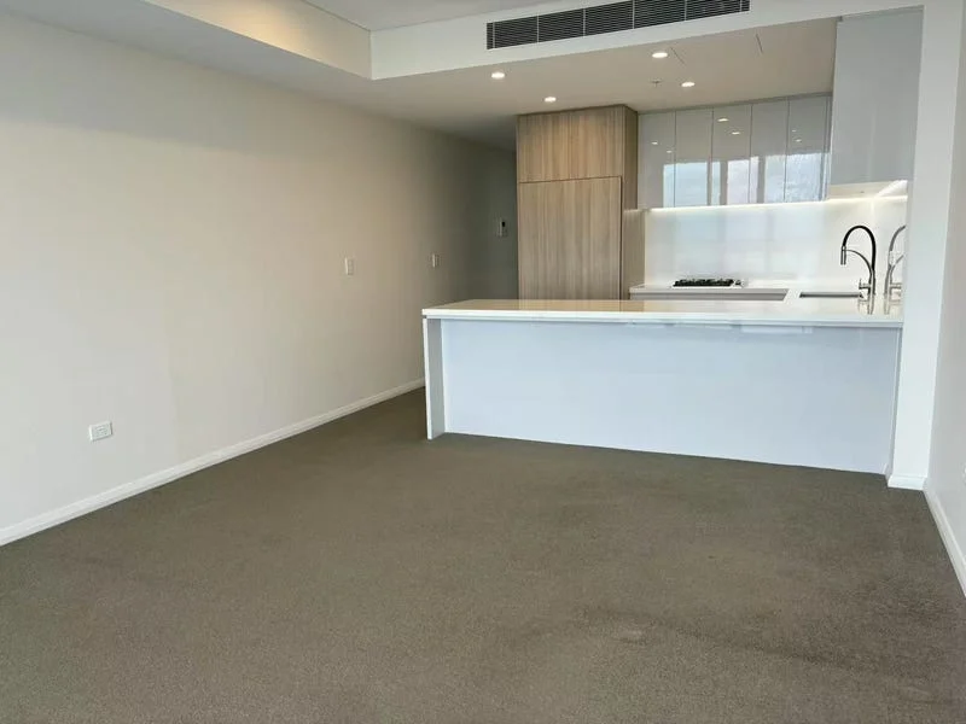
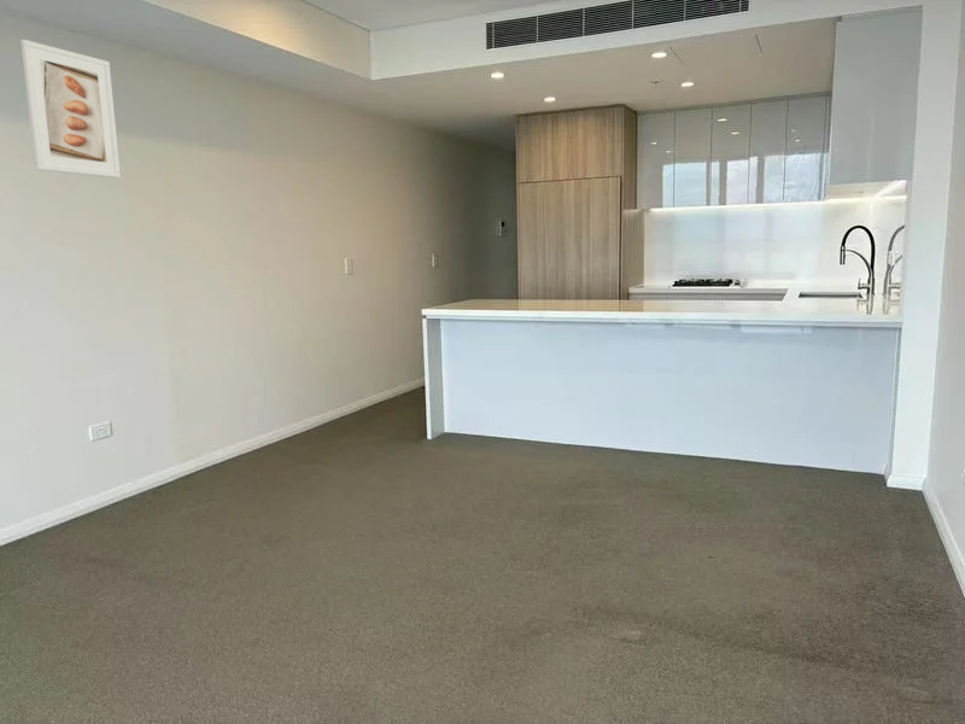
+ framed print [19,39,122,179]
